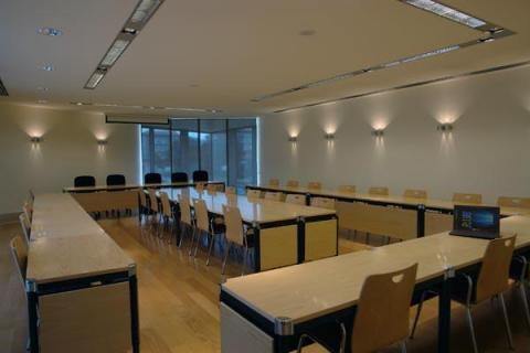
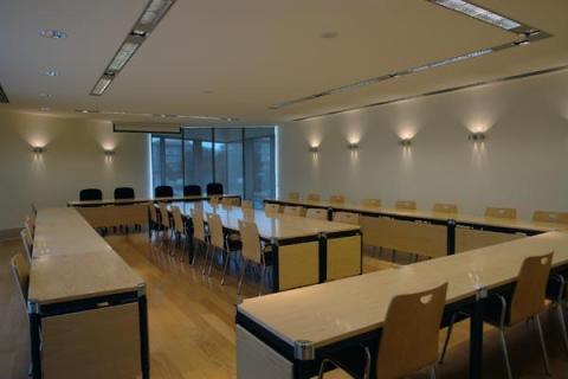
- laptop [447,204,501,239]
